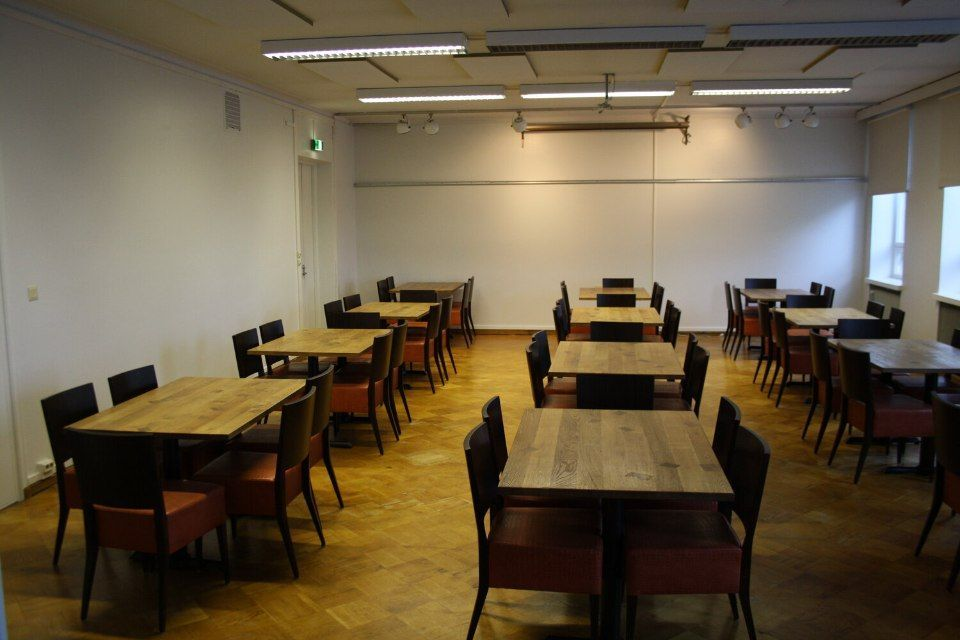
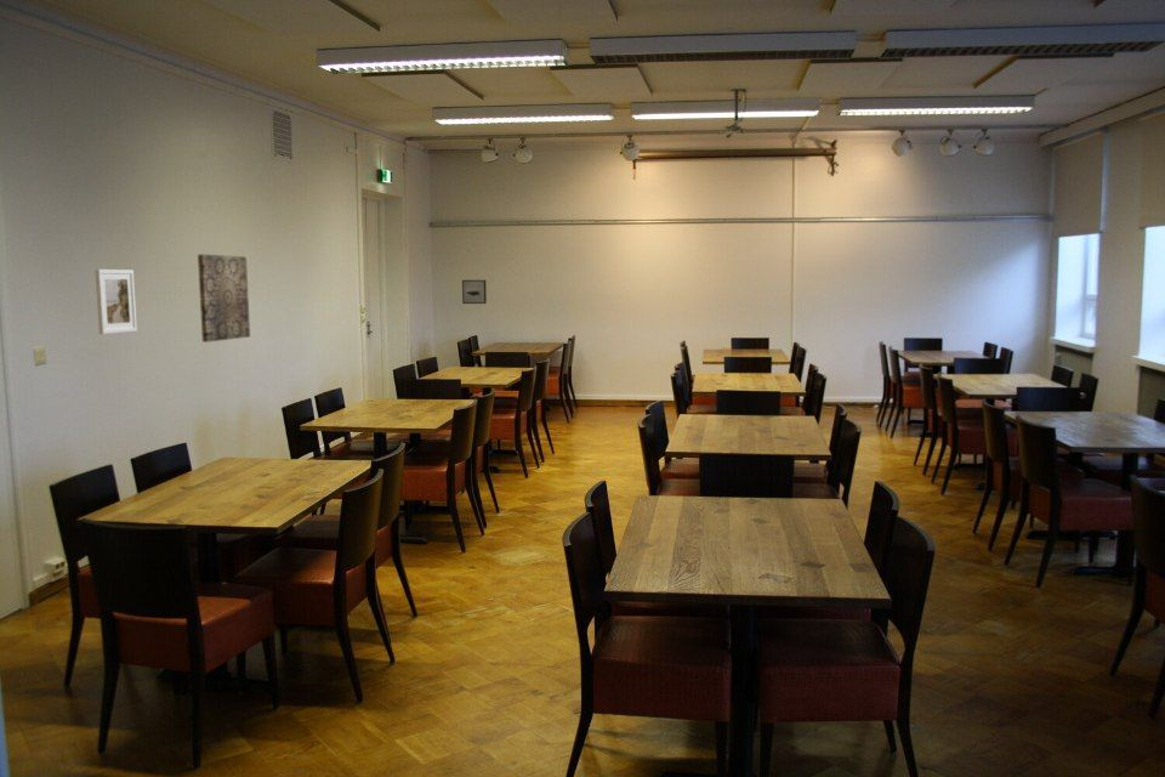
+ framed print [93,268,138,335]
+ wall art [461,279,488,305]
+ wall art [197,254,251,344]
